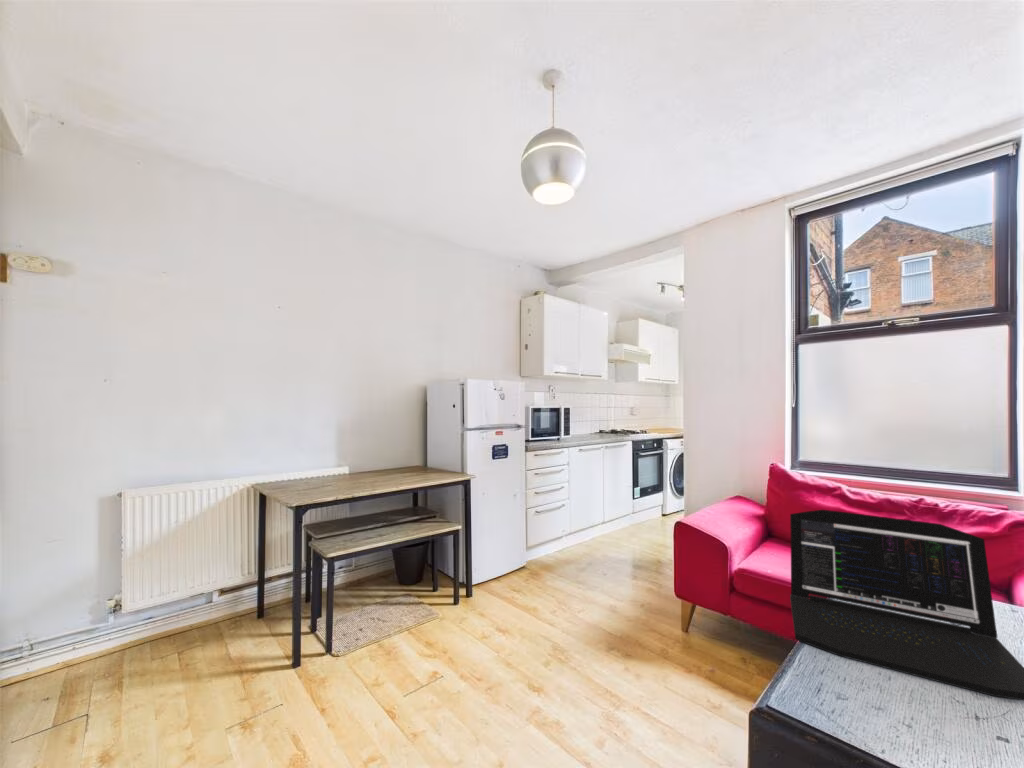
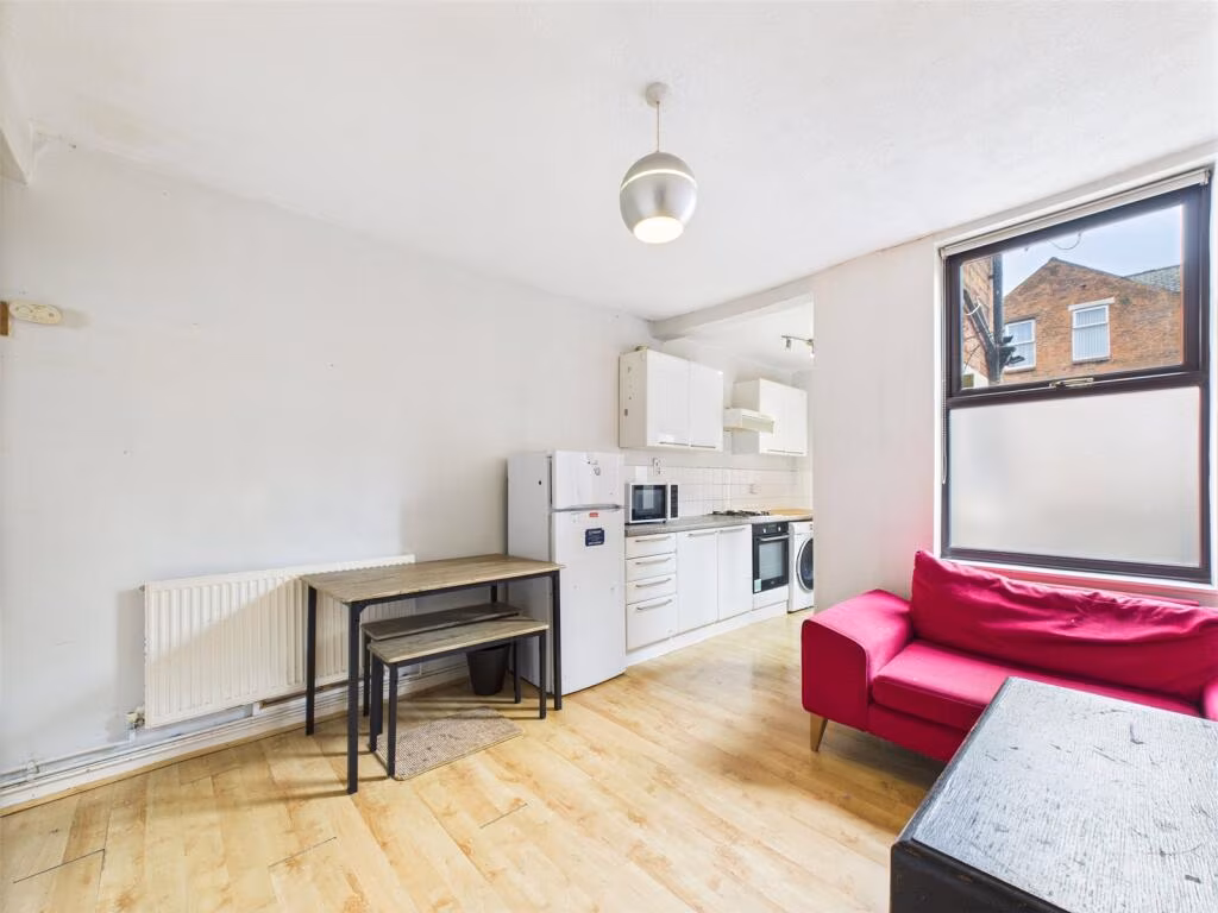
- laptop [789,509,1024,701]
